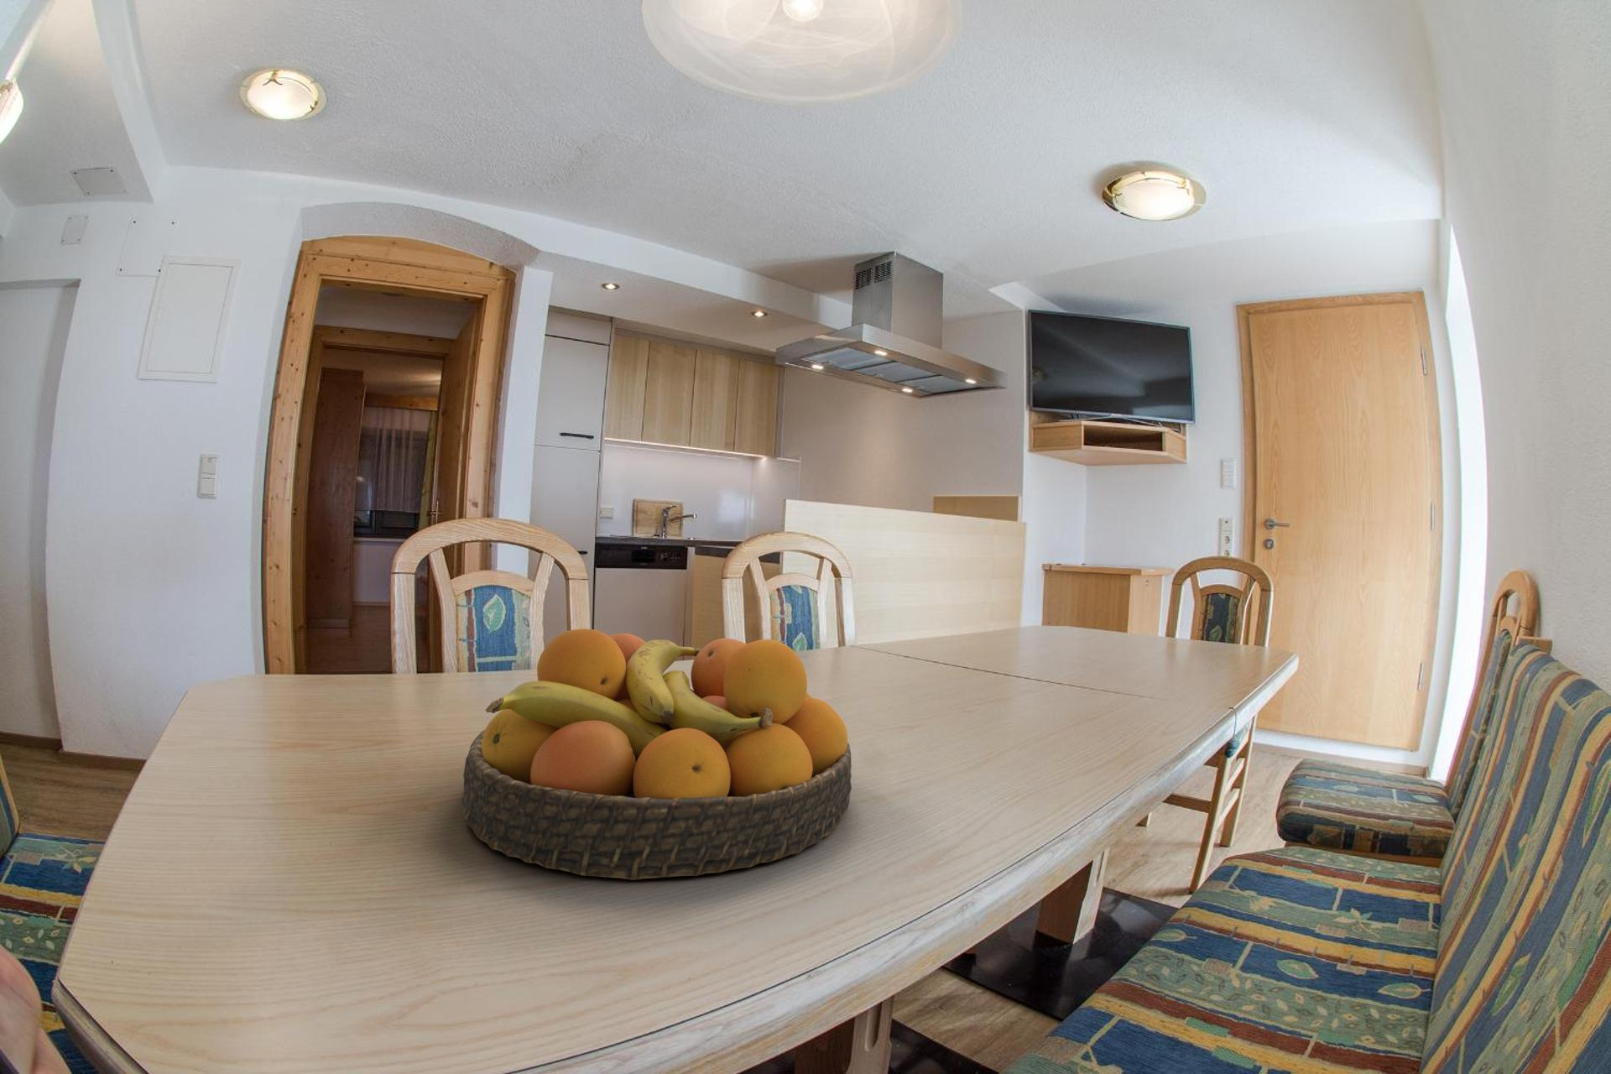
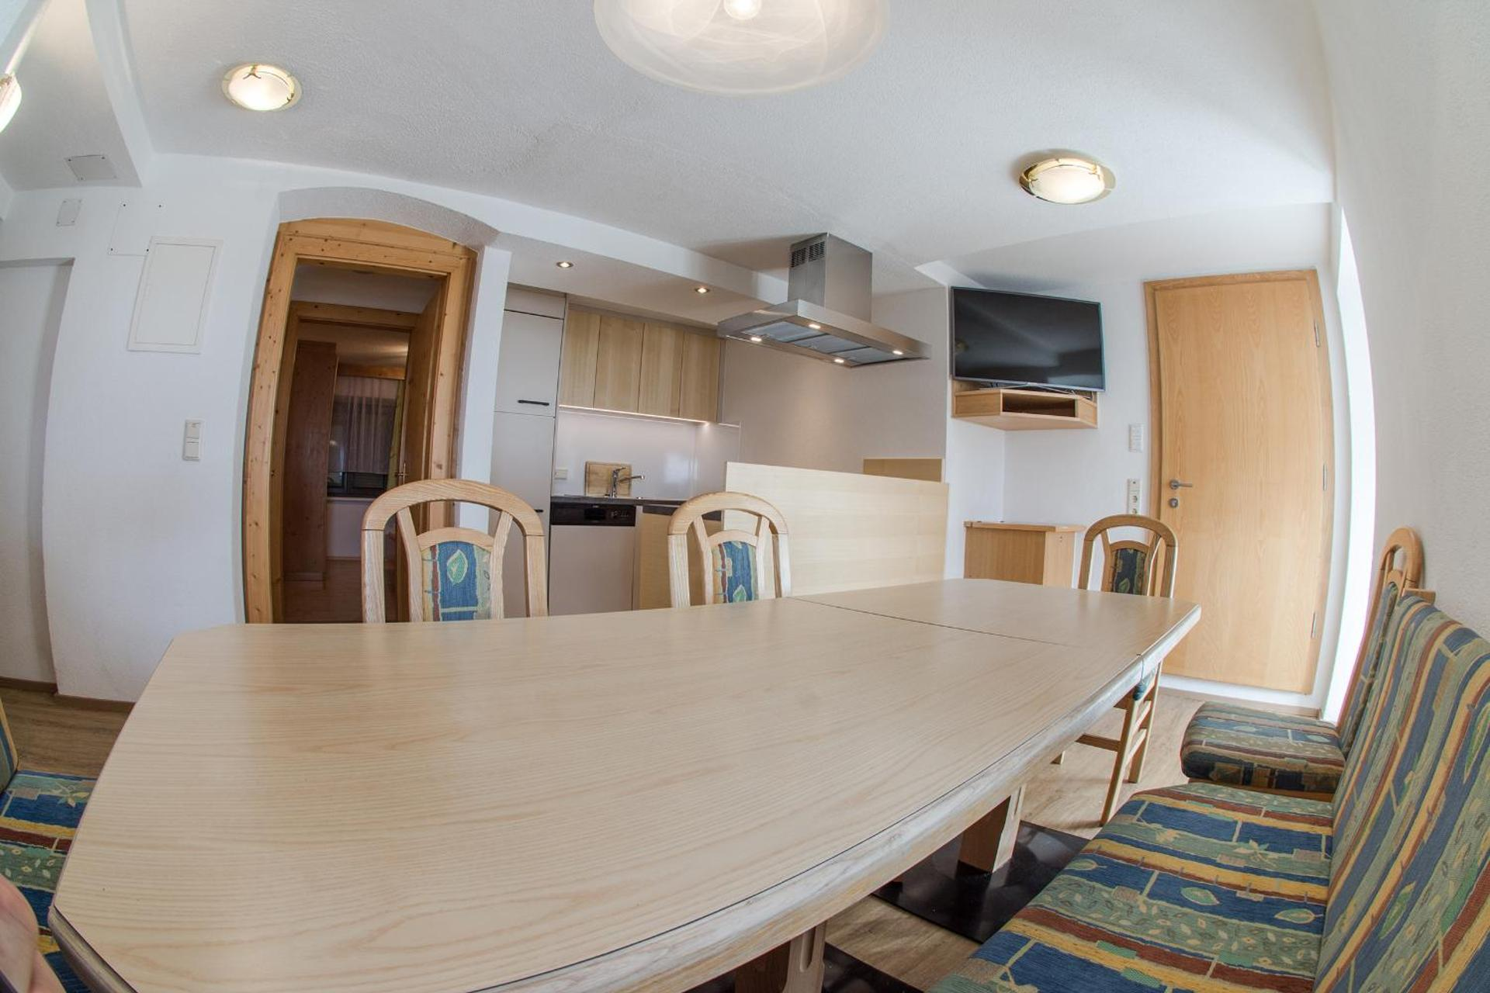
- fruit bowl [460,628,852,881]
